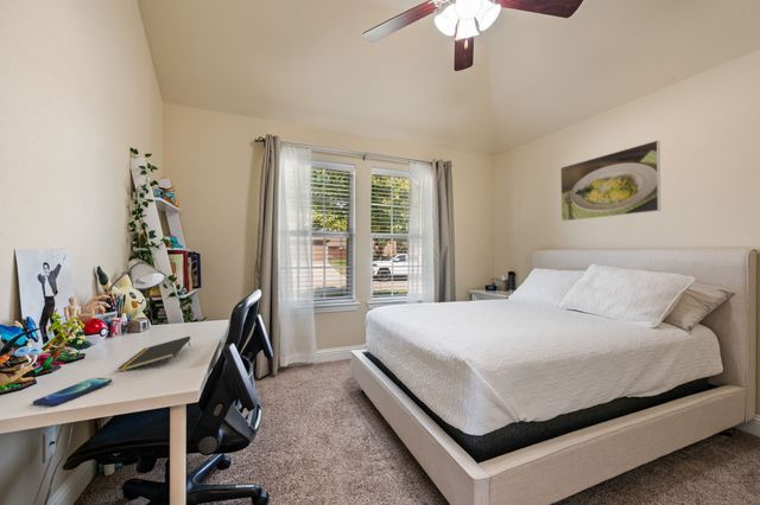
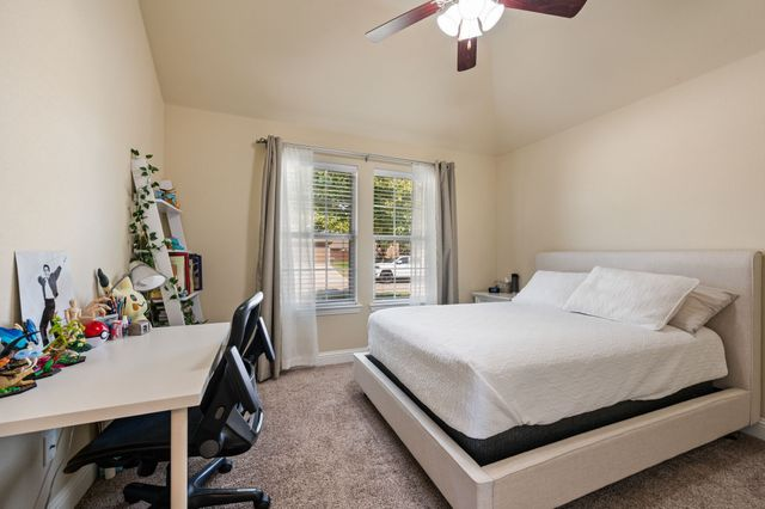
- notepad [118,335,191,373]
- smartphone [32,377,113,408]
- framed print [559,139,661,223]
